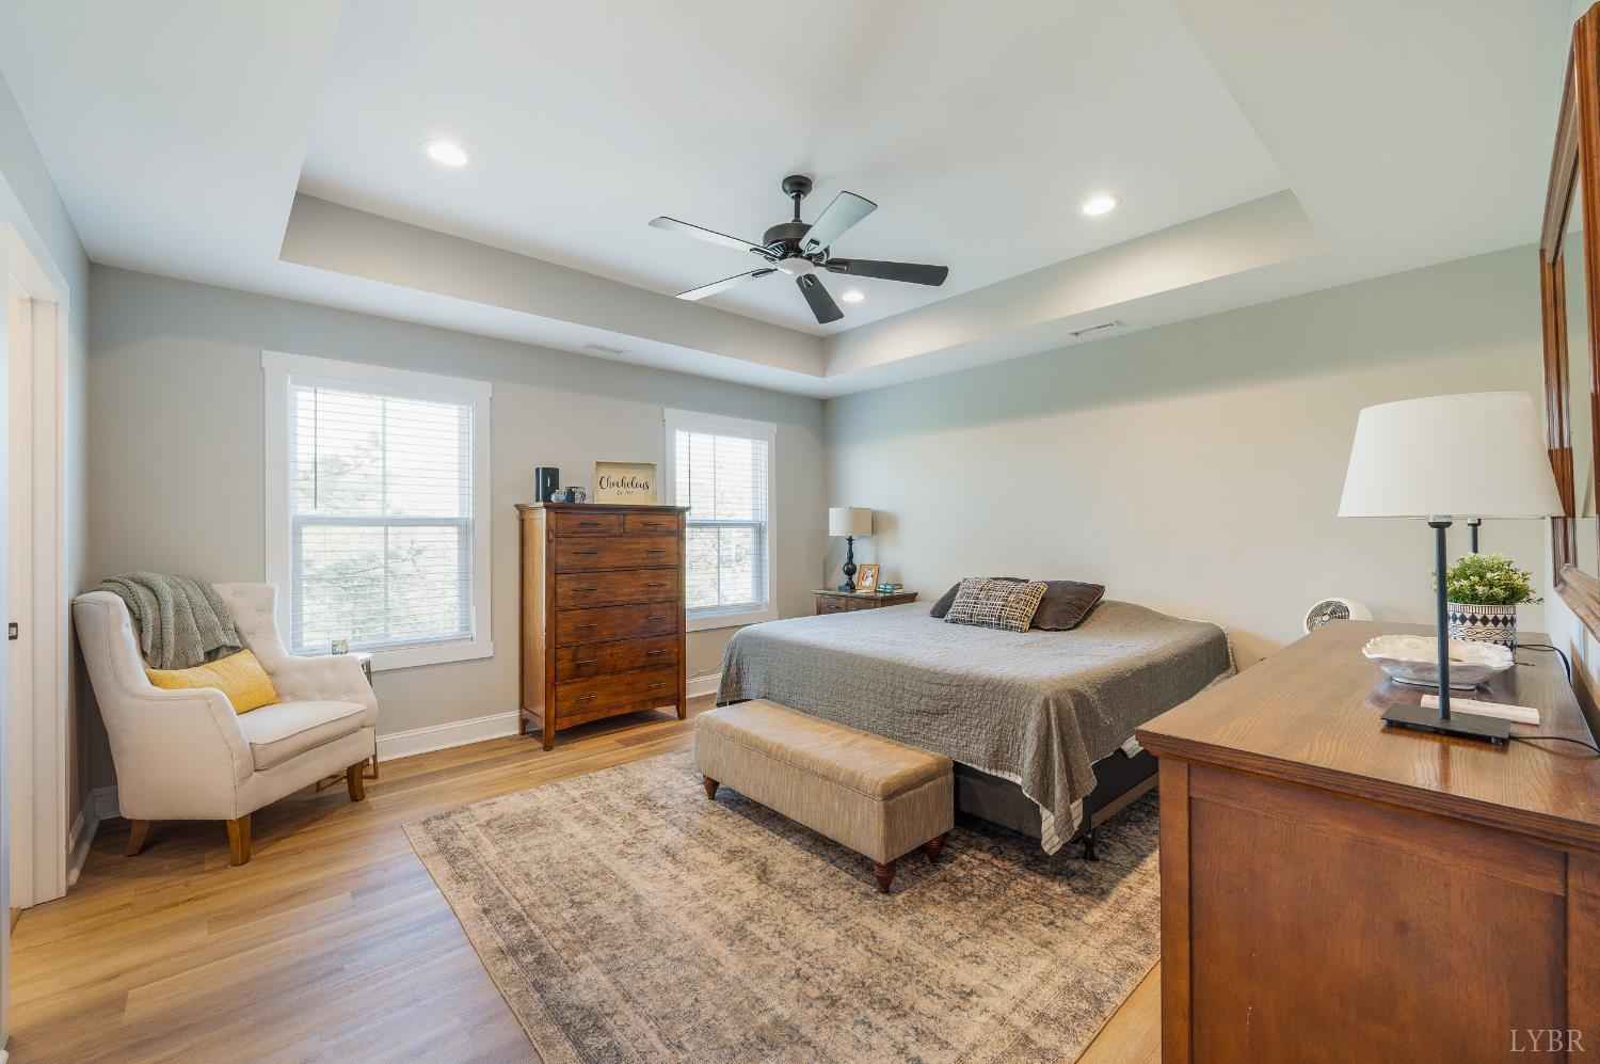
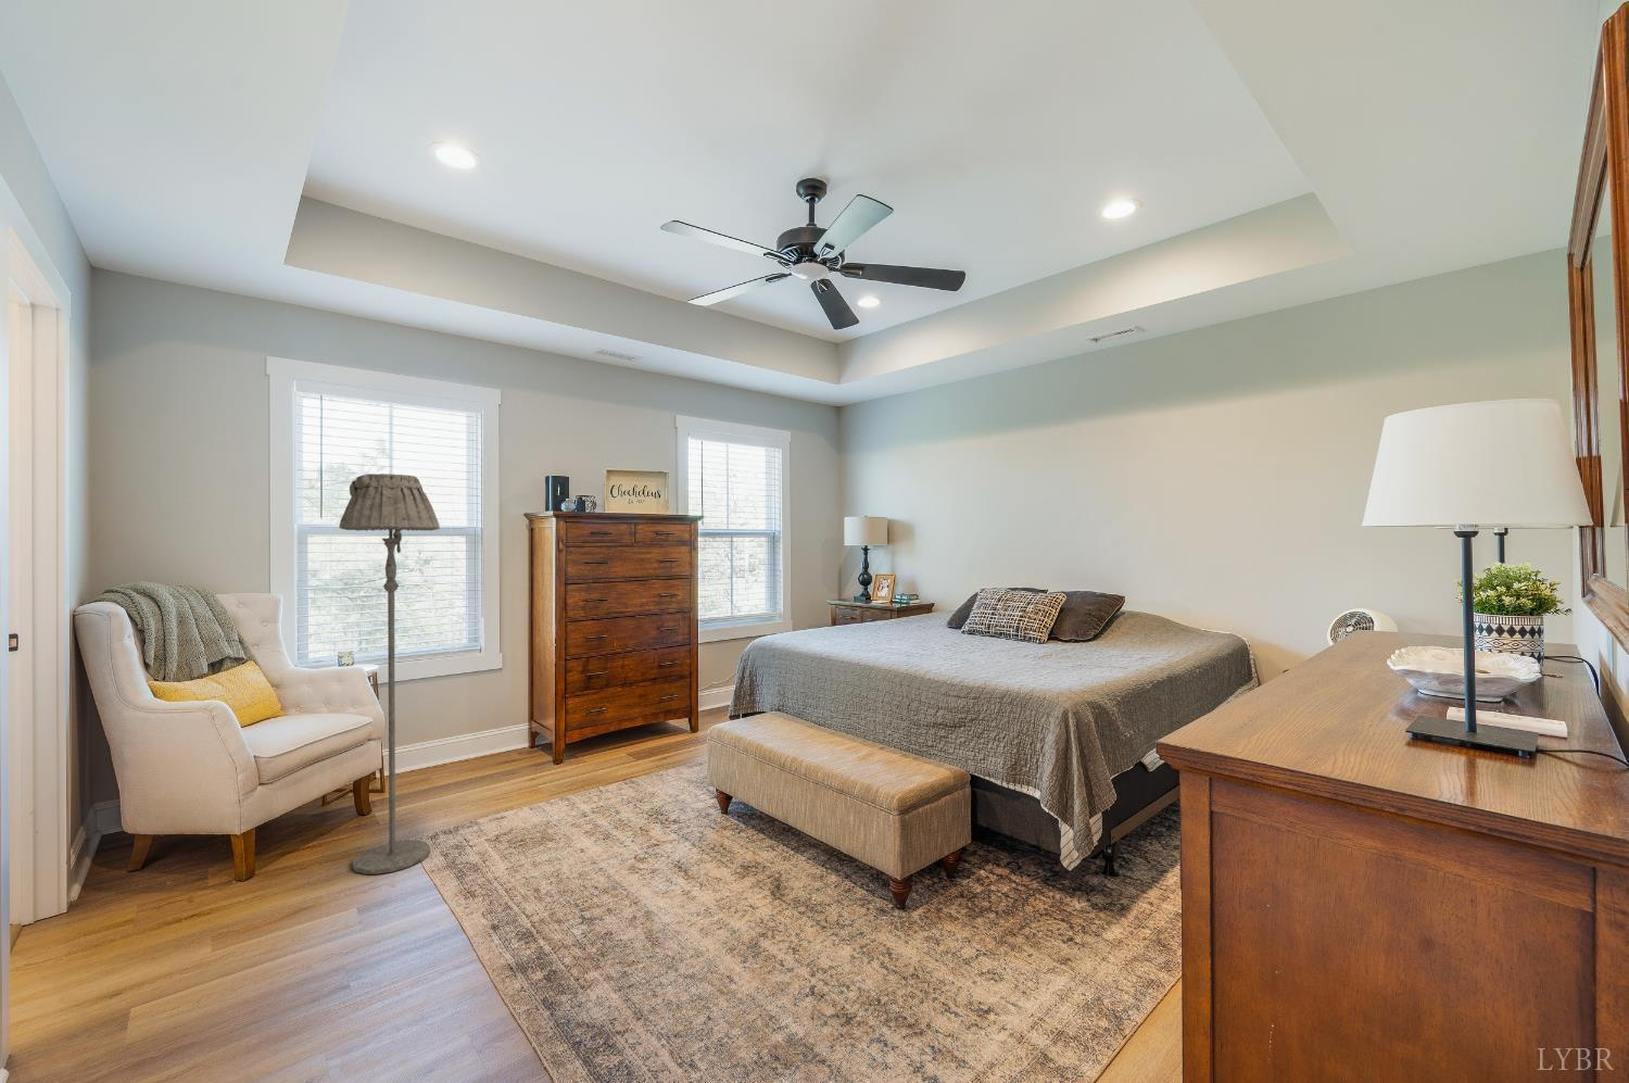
+ floor lamp [338,473,441,875]
